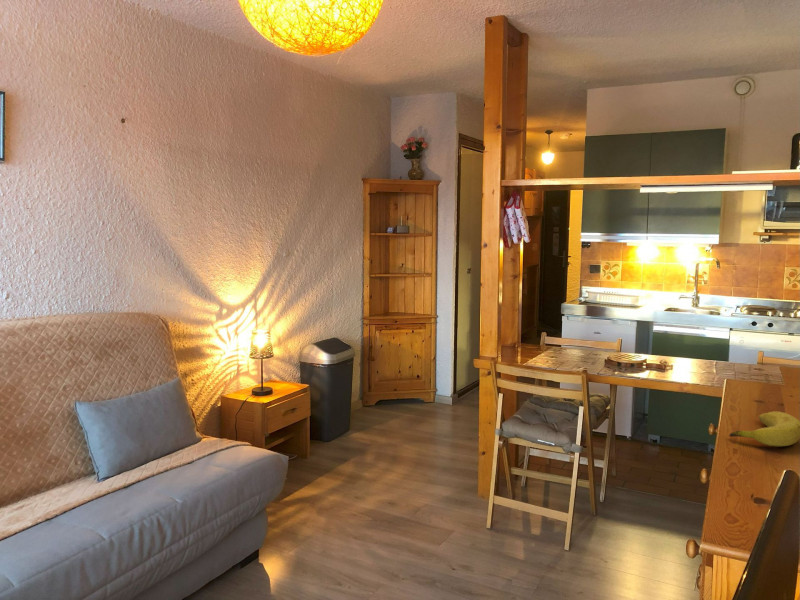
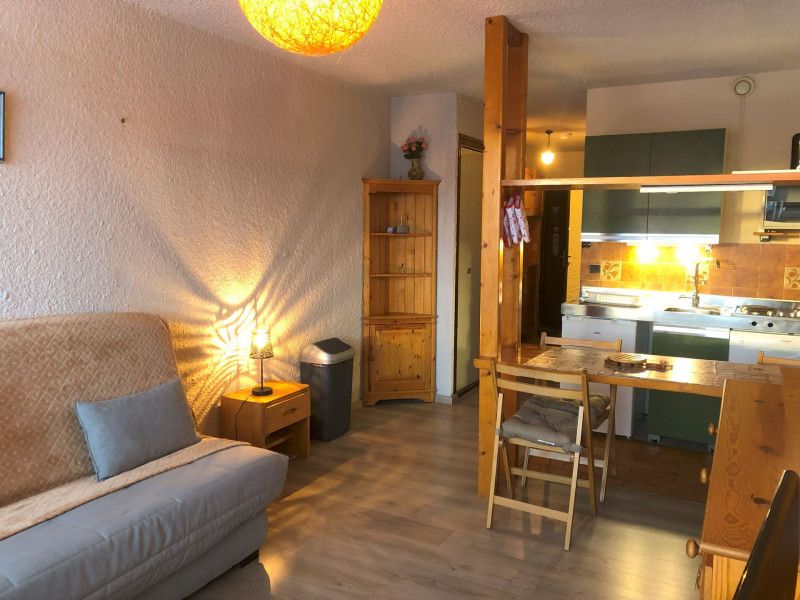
- fruit [728,410,800,447]
